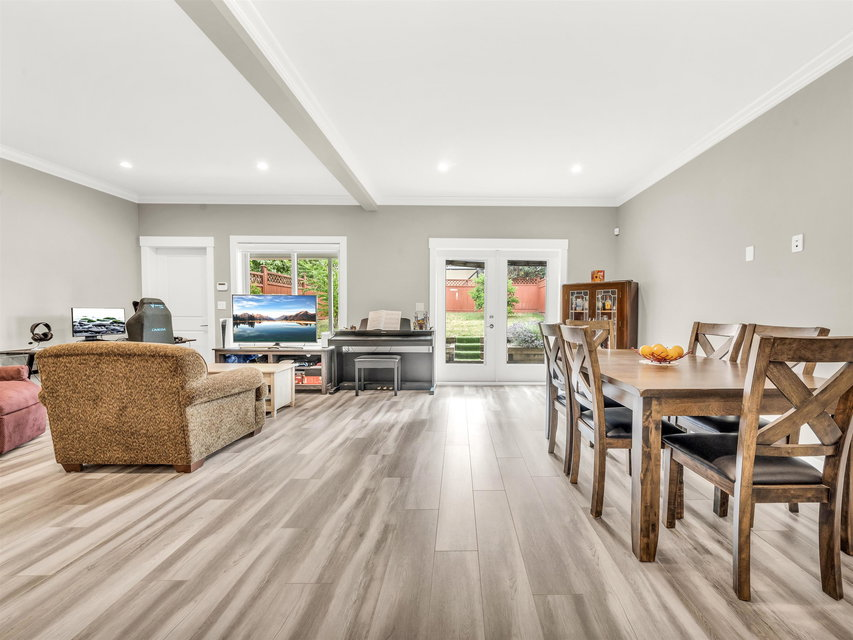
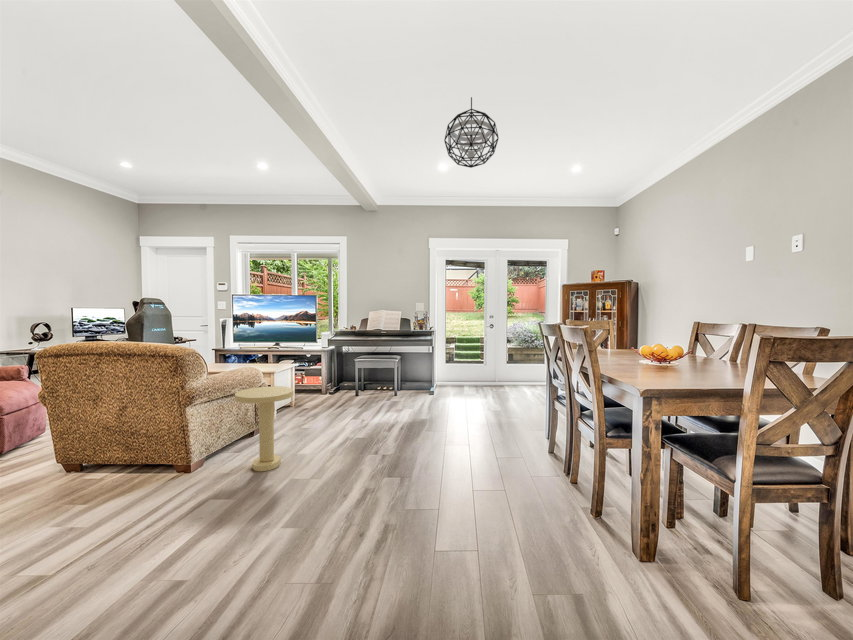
+ side table [234,385,294,472]
+ pendant light [443,96,500,169]
